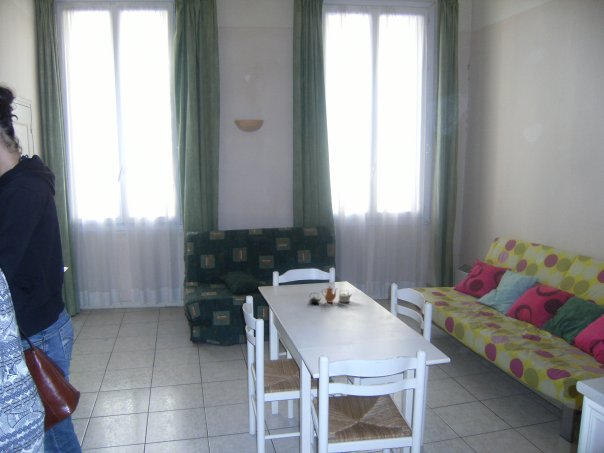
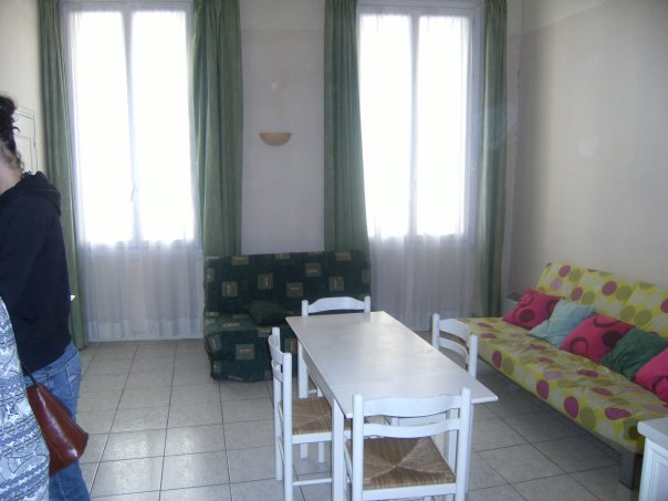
- teapot [308,285,352,304]
